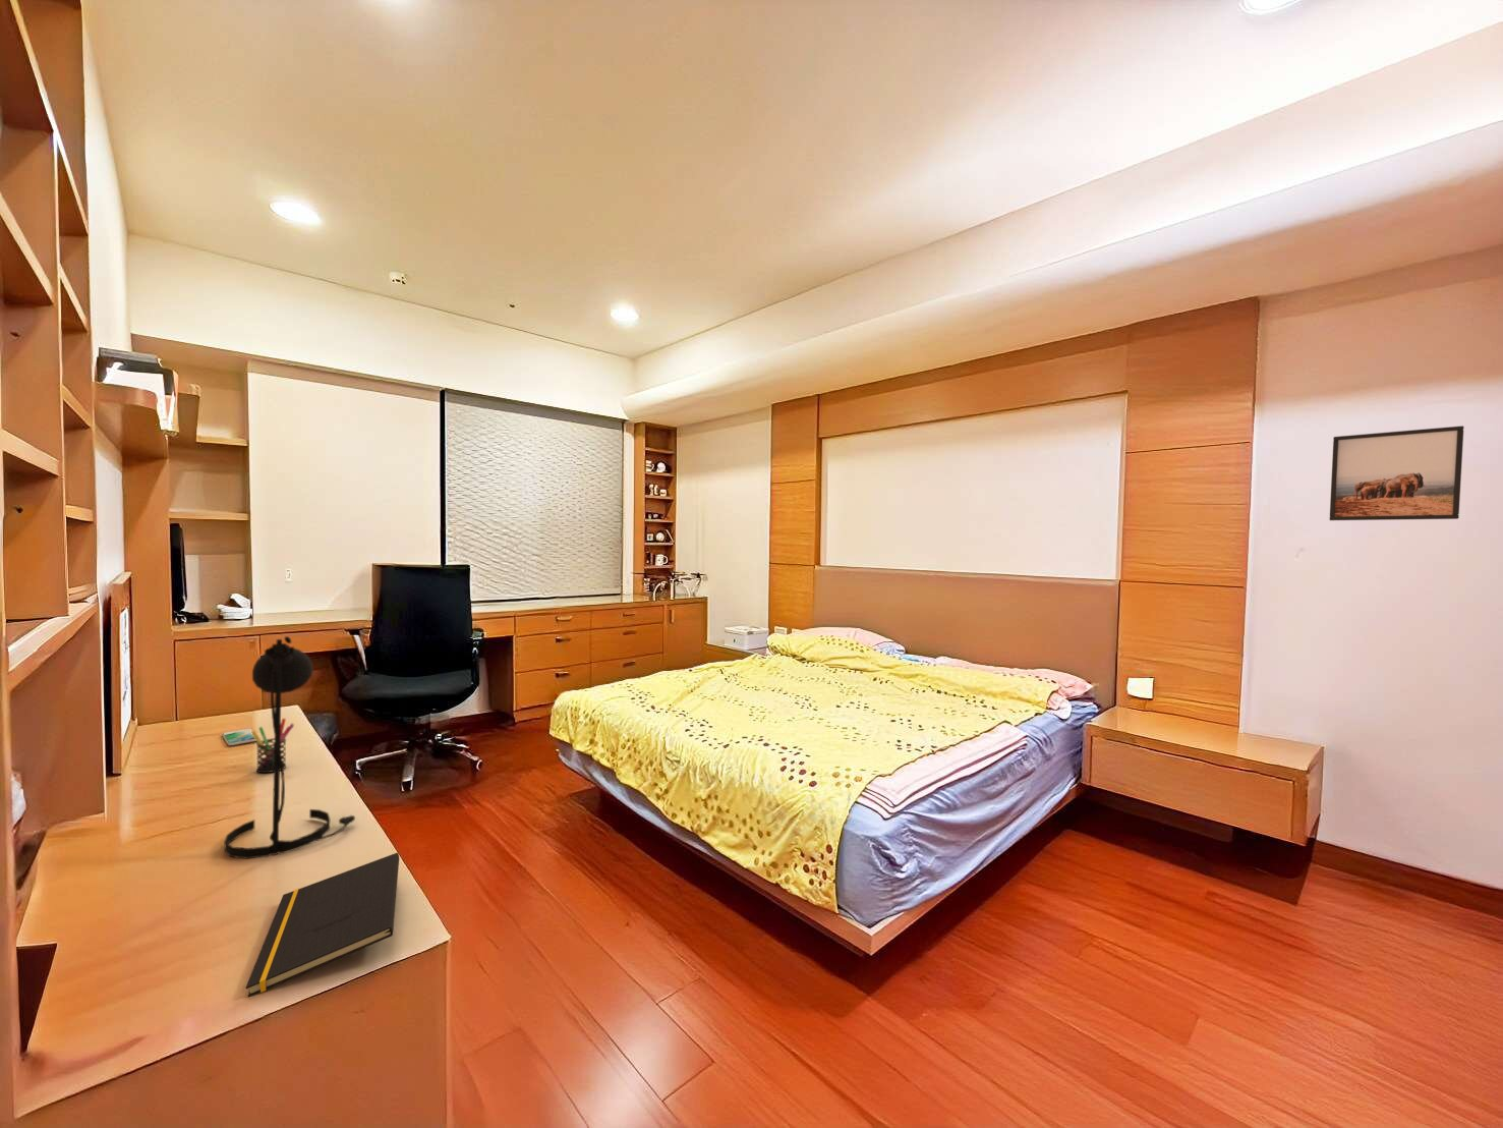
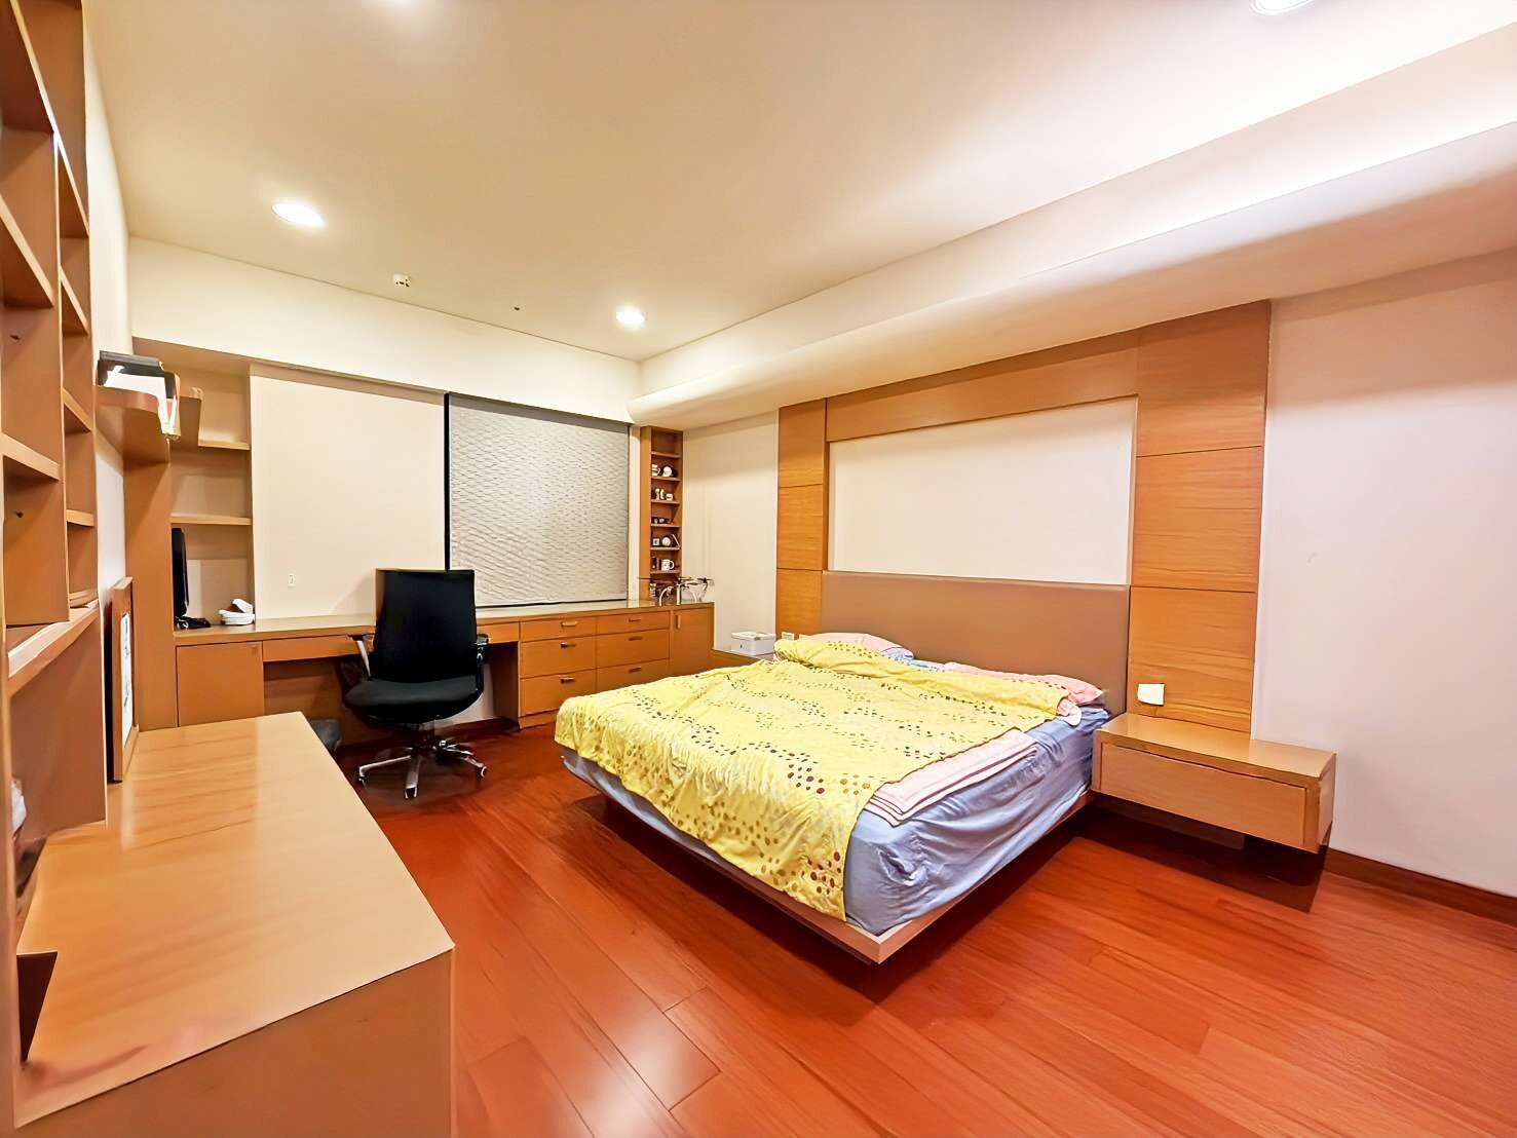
- notepad [244,852,400,998]
- desk lamp [223,635,357,860]
- smartphone [220,726,262,748]
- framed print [1329,425,1465,521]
- pen holder [251,718,295,774]
